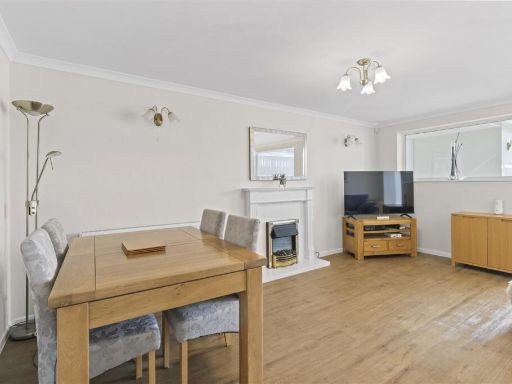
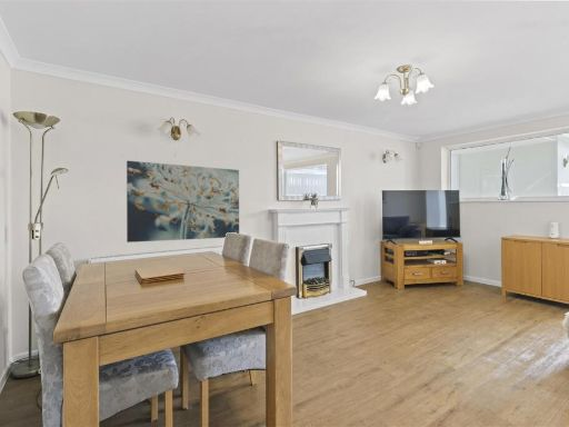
+ wall art [126,160,240,244]
